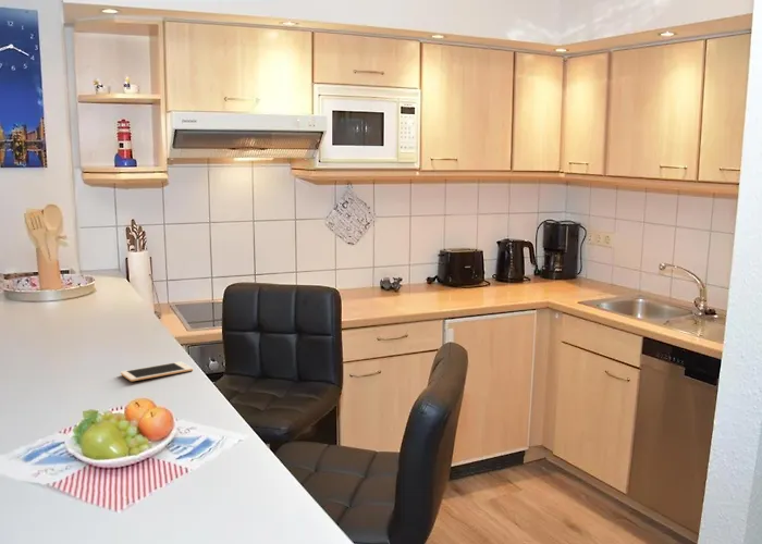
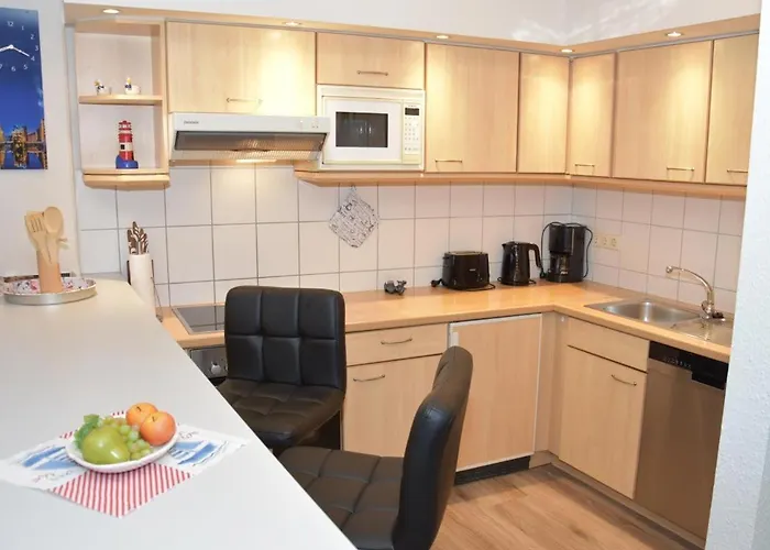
- cell phone [120,360,194,382]
